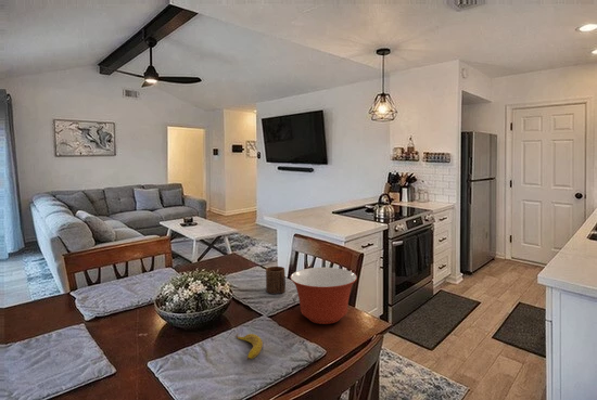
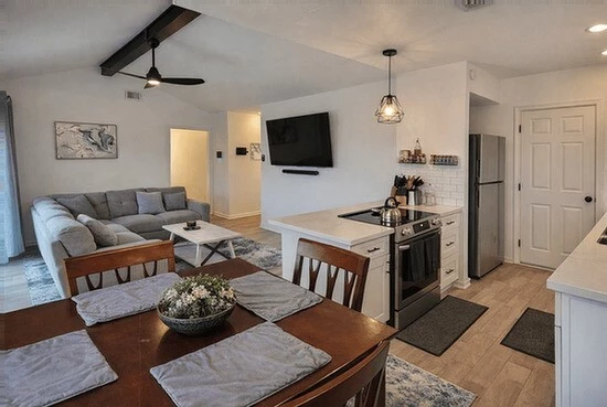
- cup [265,266,287,295]
- banana [234,332,264,361]
- mixing bowl [290,267,358,325]
